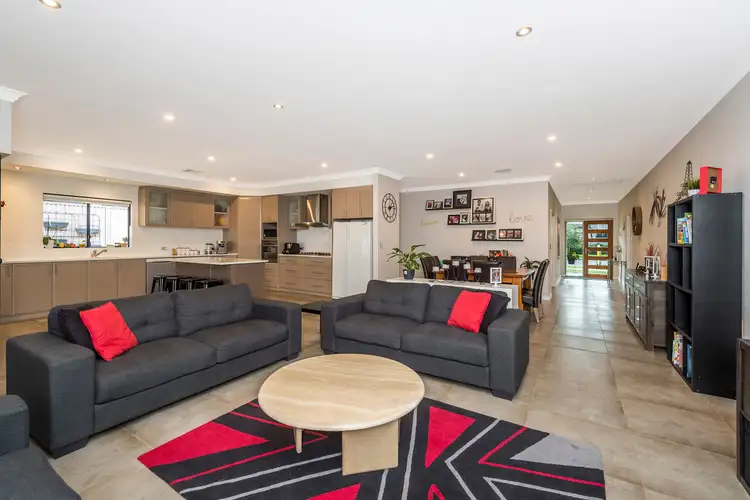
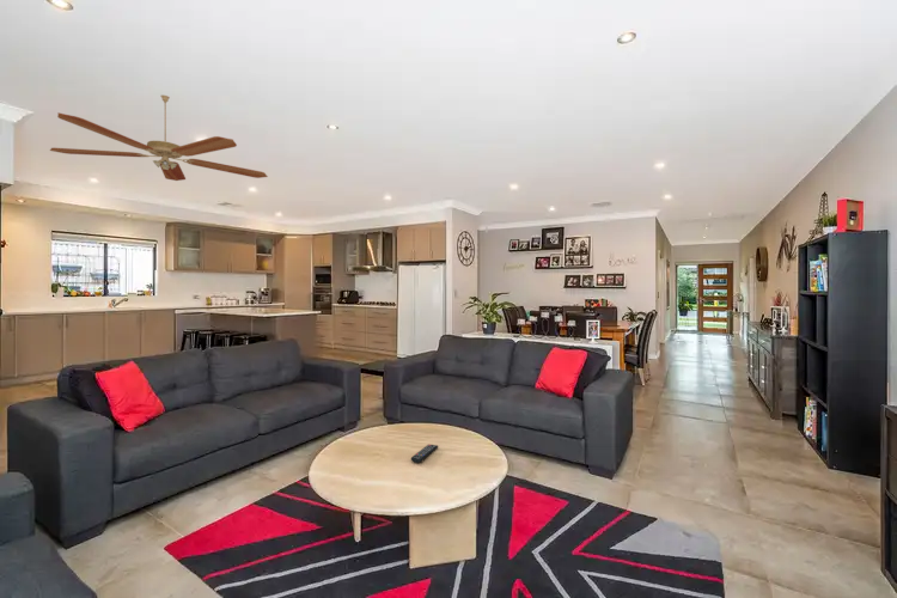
+ remote control [410,443,439,464]
+ ceiling fan [49,94,269,182]
